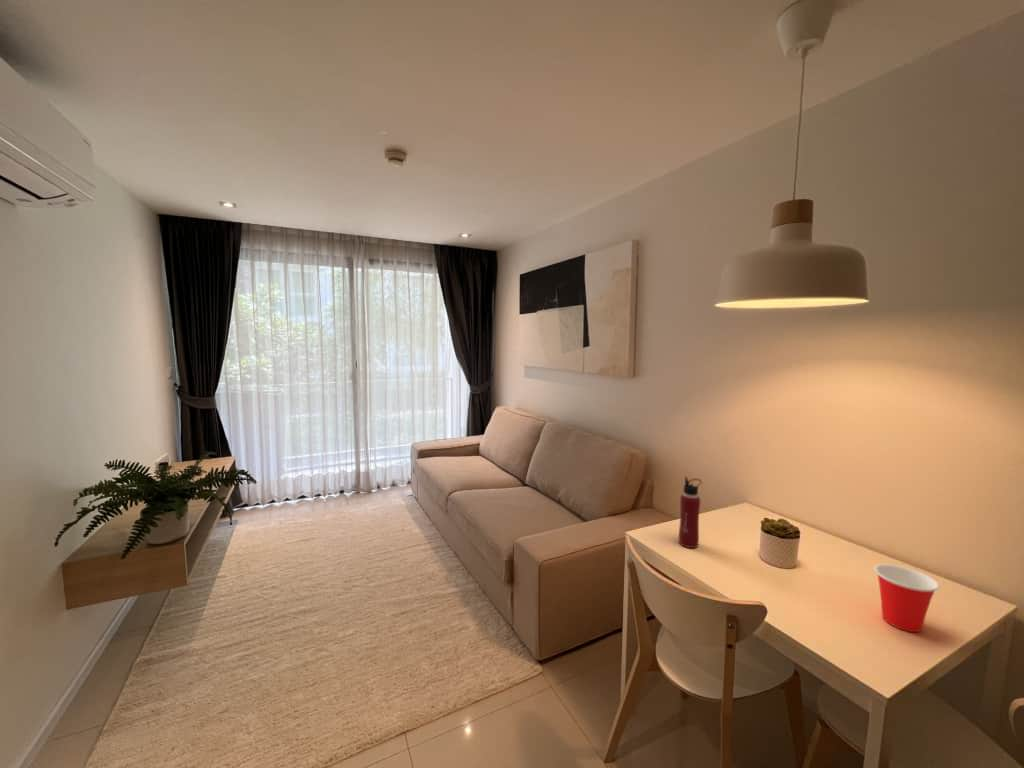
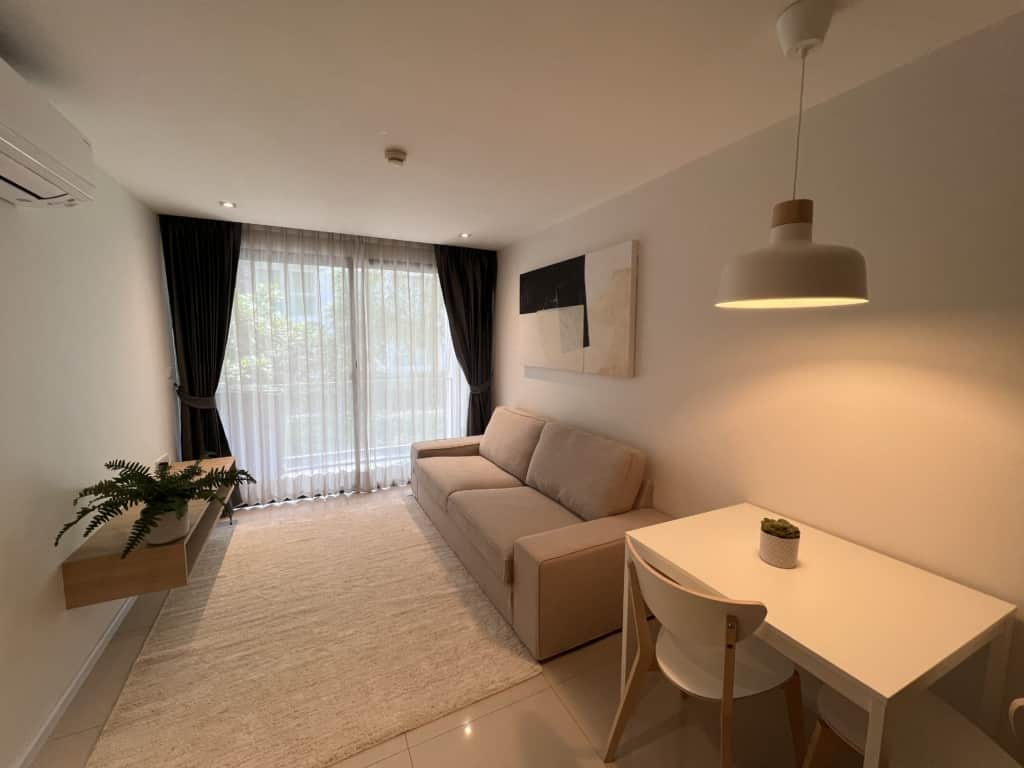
- cup [873,563,941,633]
- water bottle [678,476,703,549]
